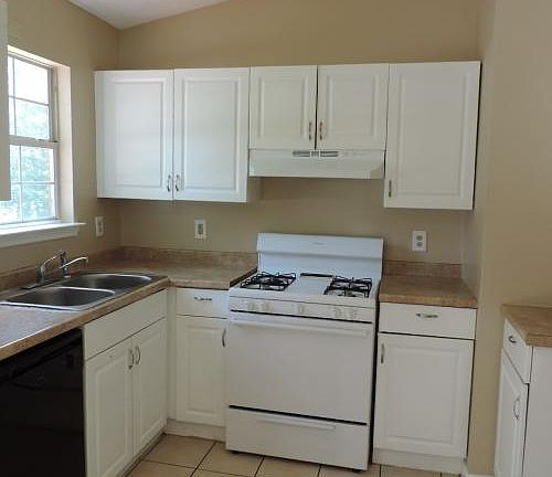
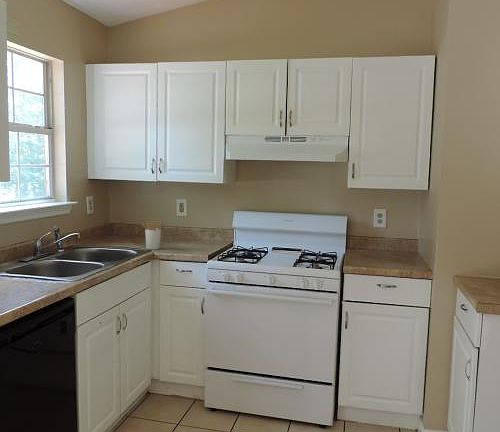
+ utensil holder [141,219,164,250]
